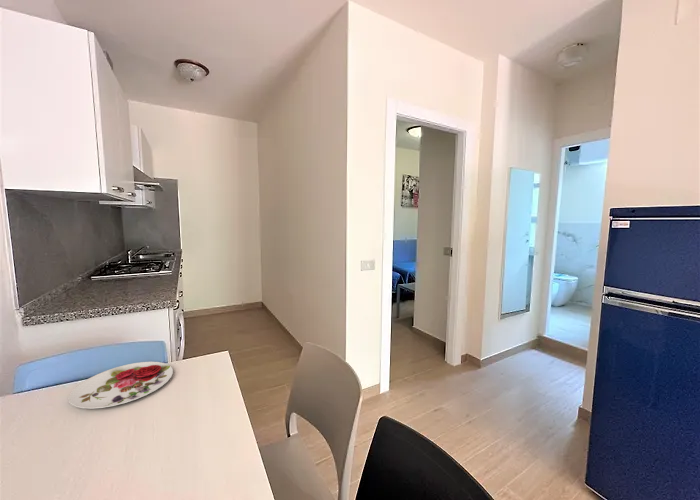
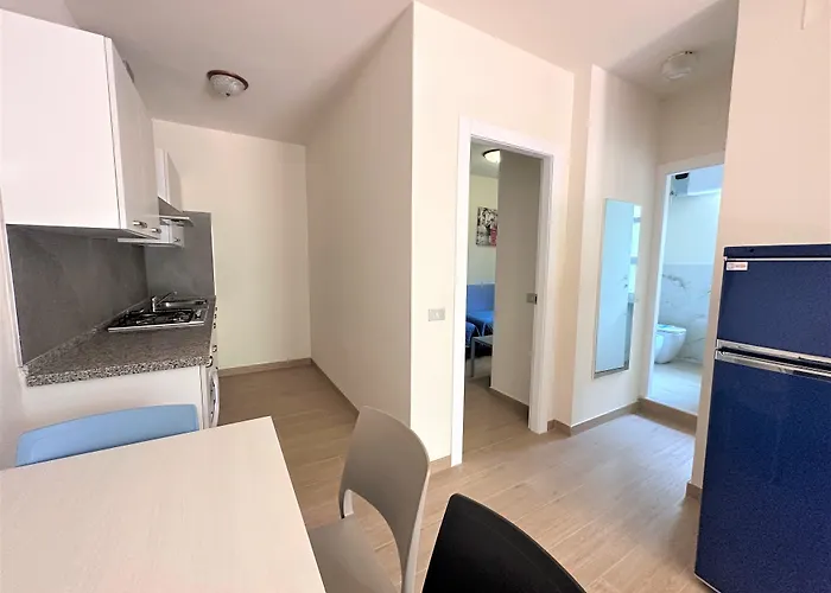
- plate [68,361,174,410]
